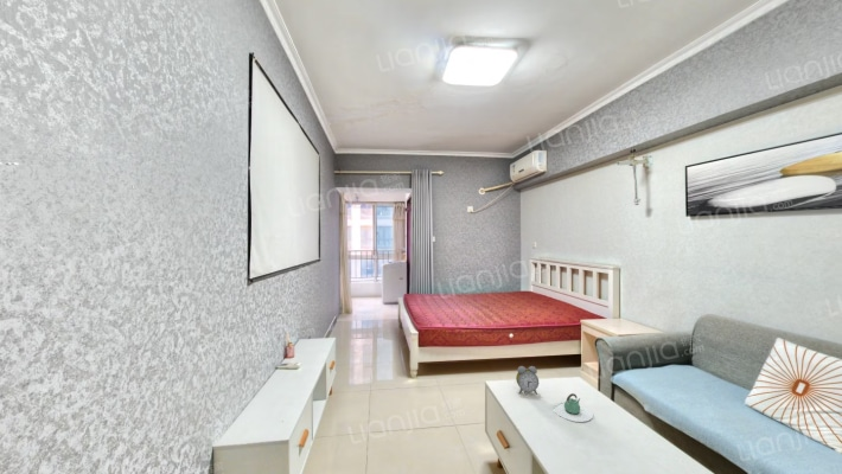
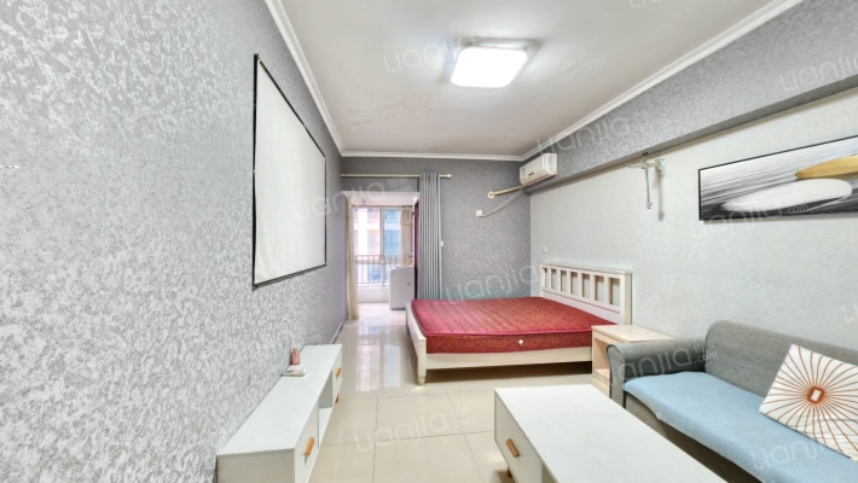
- alarm clock [515,365,540,396]
- teapot [553,392,594,423]
